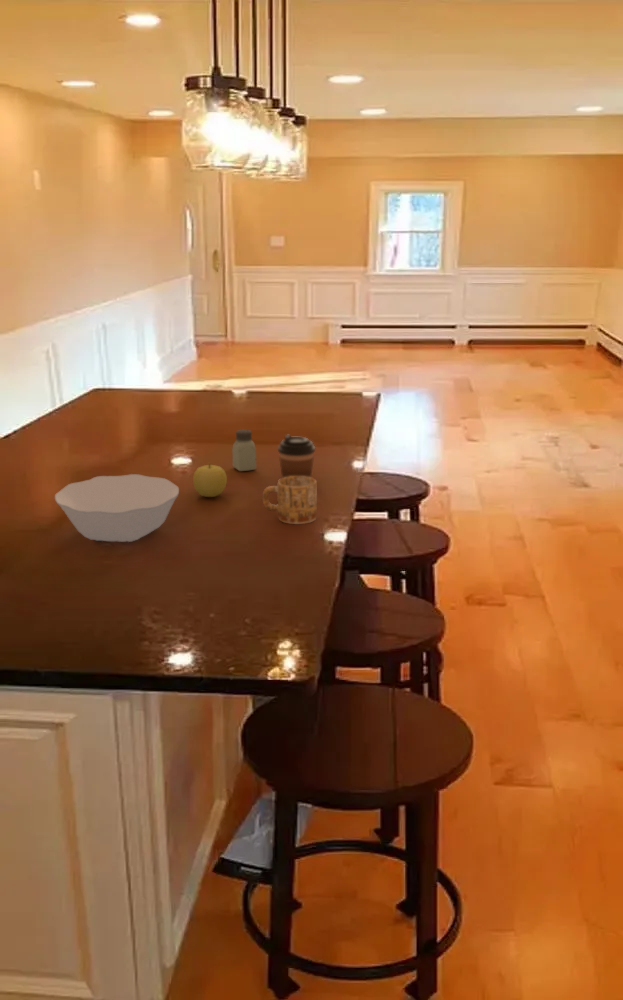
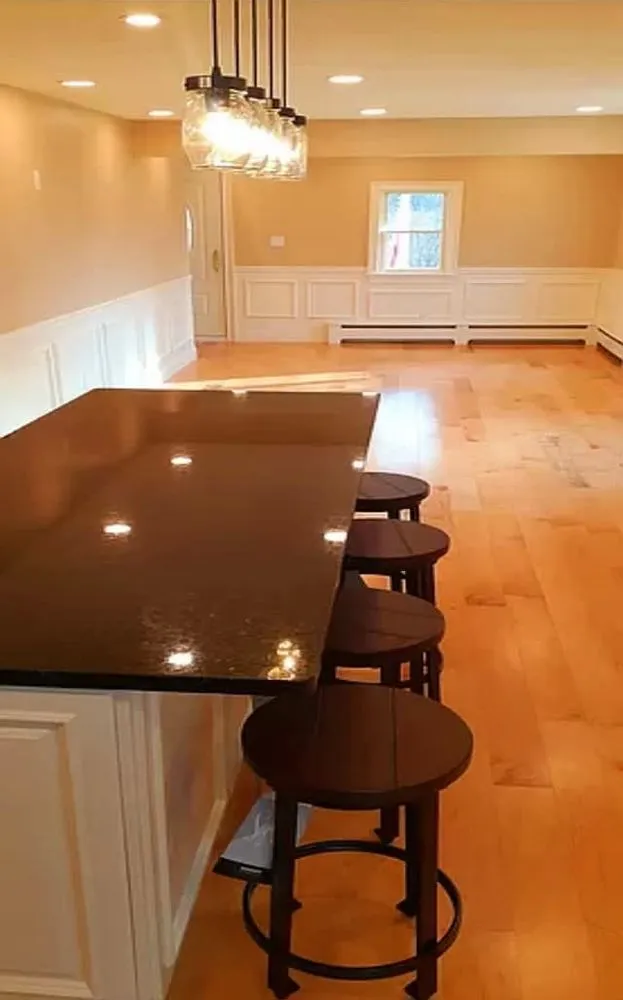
- saltshaker [231,429,257,472]
- fruit [192,462,228,498]
- coffee cup [277,434,316,478]
- mug [262,476,318,525]
- bowl [54,473,180,543]
